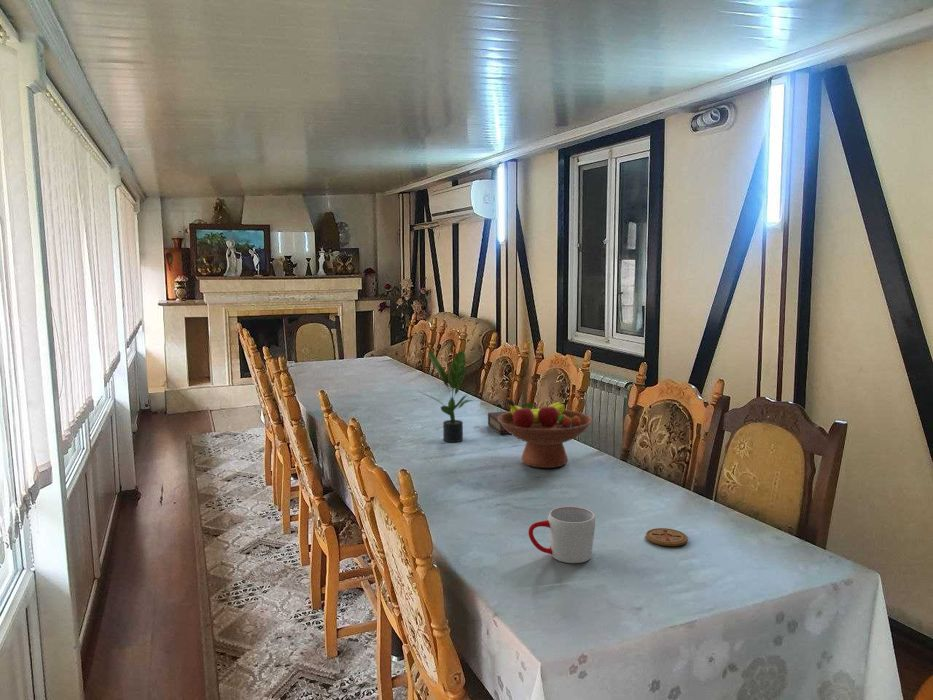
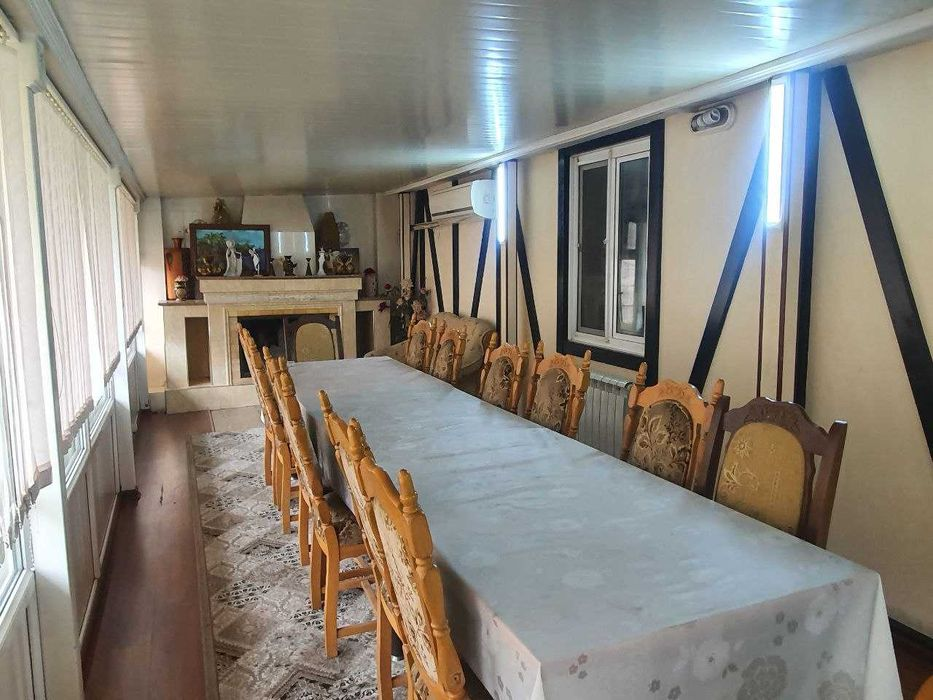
- potted plant [418,349,475,443]
- fruit bowl [498,398,593,469]
- mug [528,506,596,564]
- book [487,410,511,435]
- coaster [645,527,689,547]
